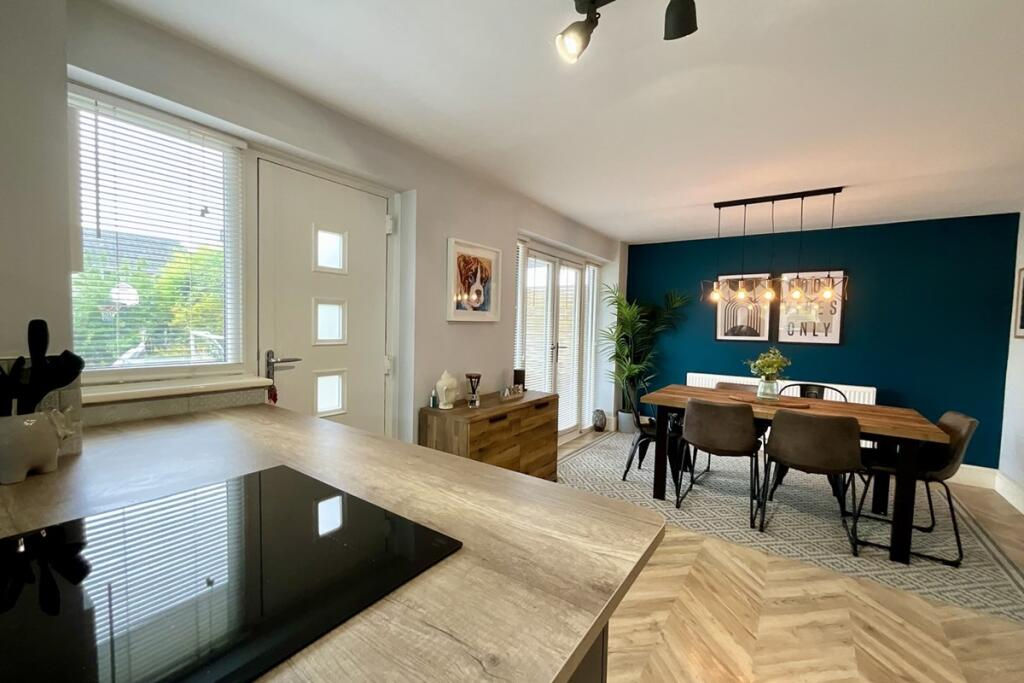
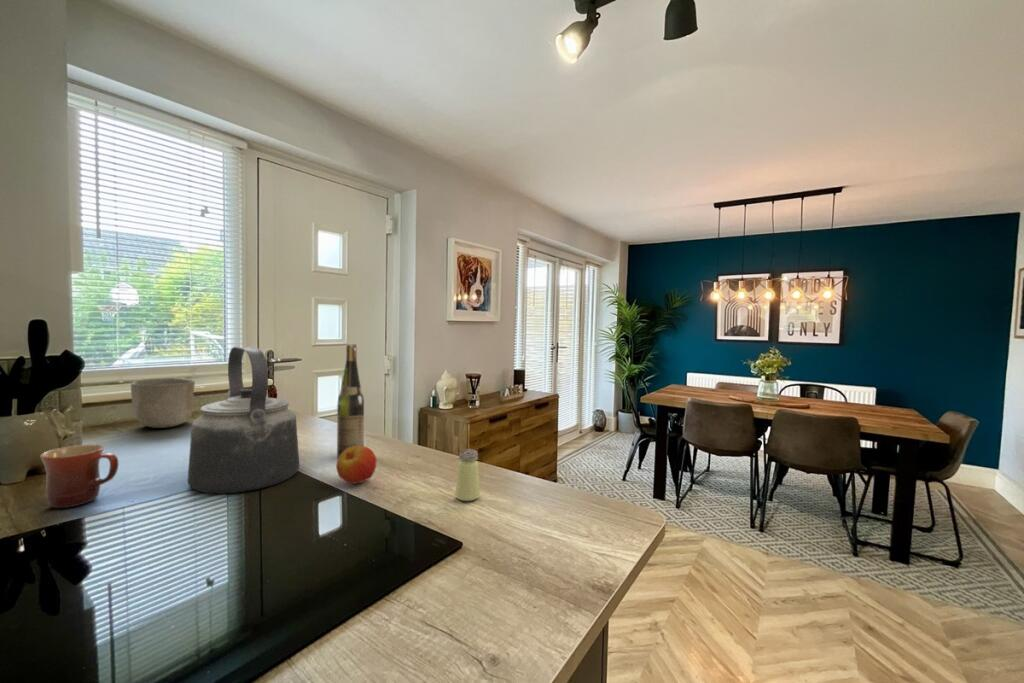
+ mug [39,444,119,509]
+ kettle [187,346,300,494]
+ apple [335,445,377,485]
+ bowl [130,377,196,429]
+ wine bottle [336,343,365,459]
+ saltshaker [454,448,481,502]
